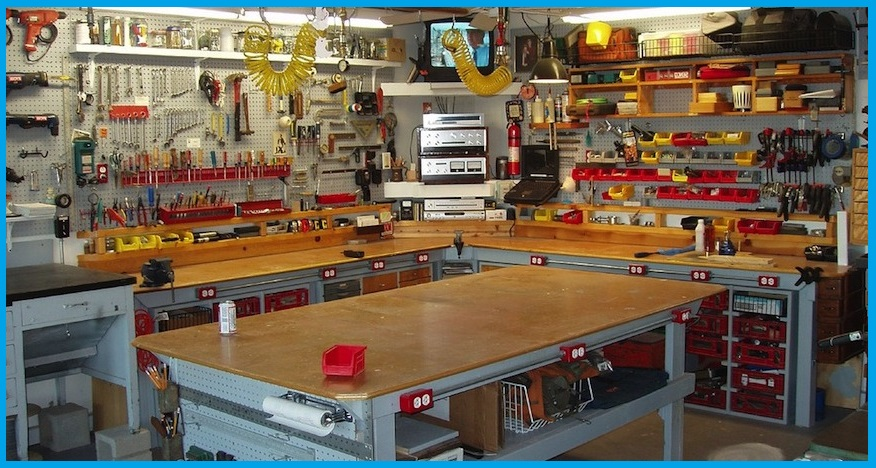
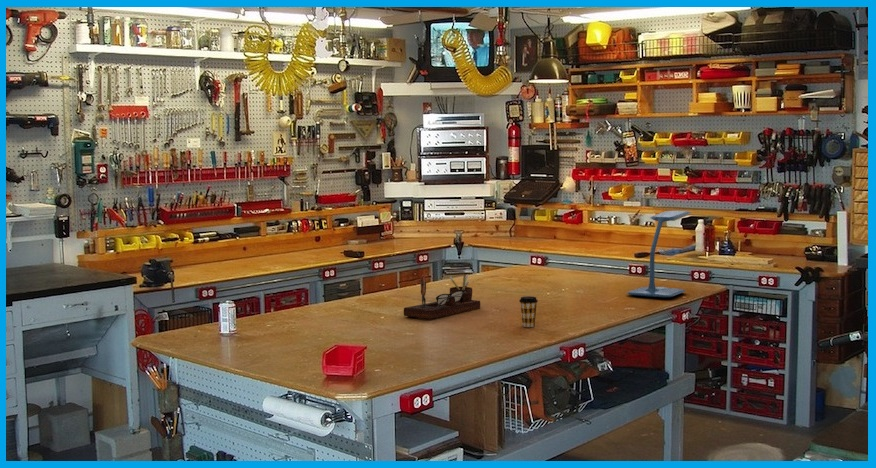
+ coffee cup [518,295,539,328]
+ desk organizer [403,273,481,320]
+ desk lamp [626,210,692,298]
